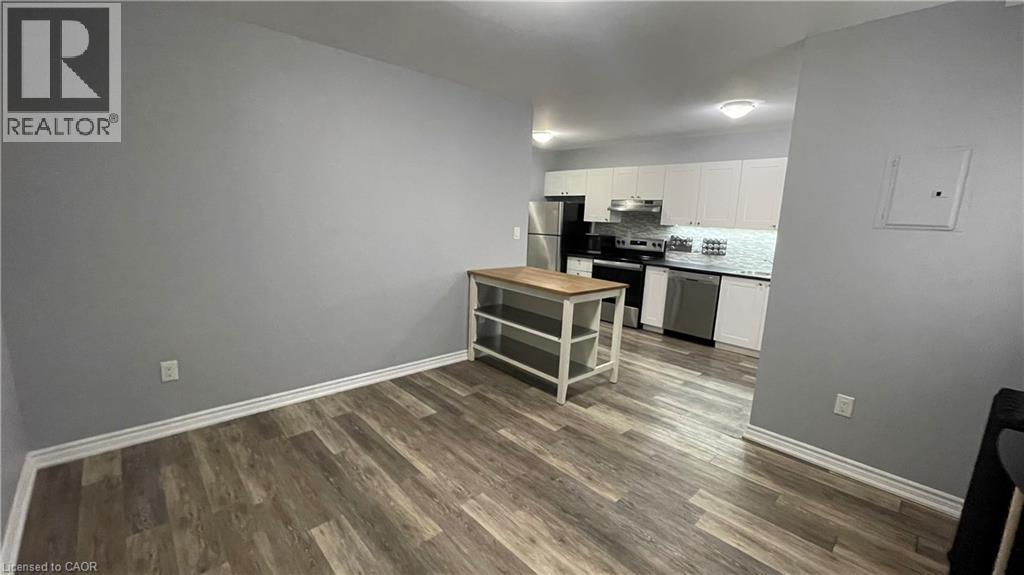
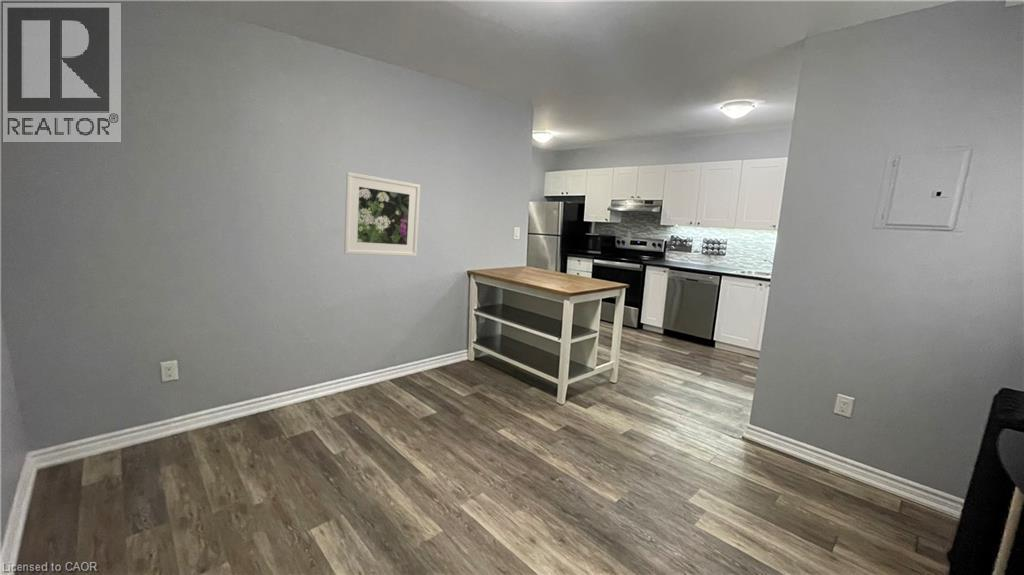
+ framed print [343,171,421,257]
